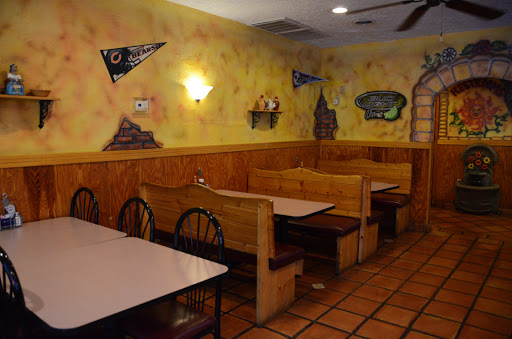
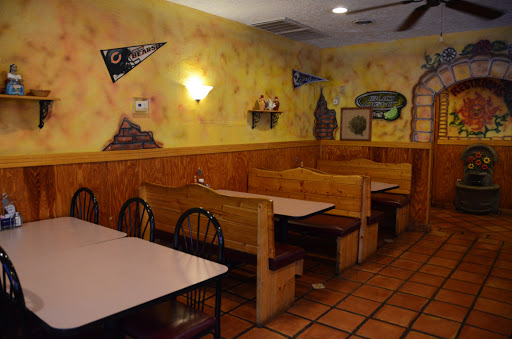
+ wall art [339,106,374,143]
